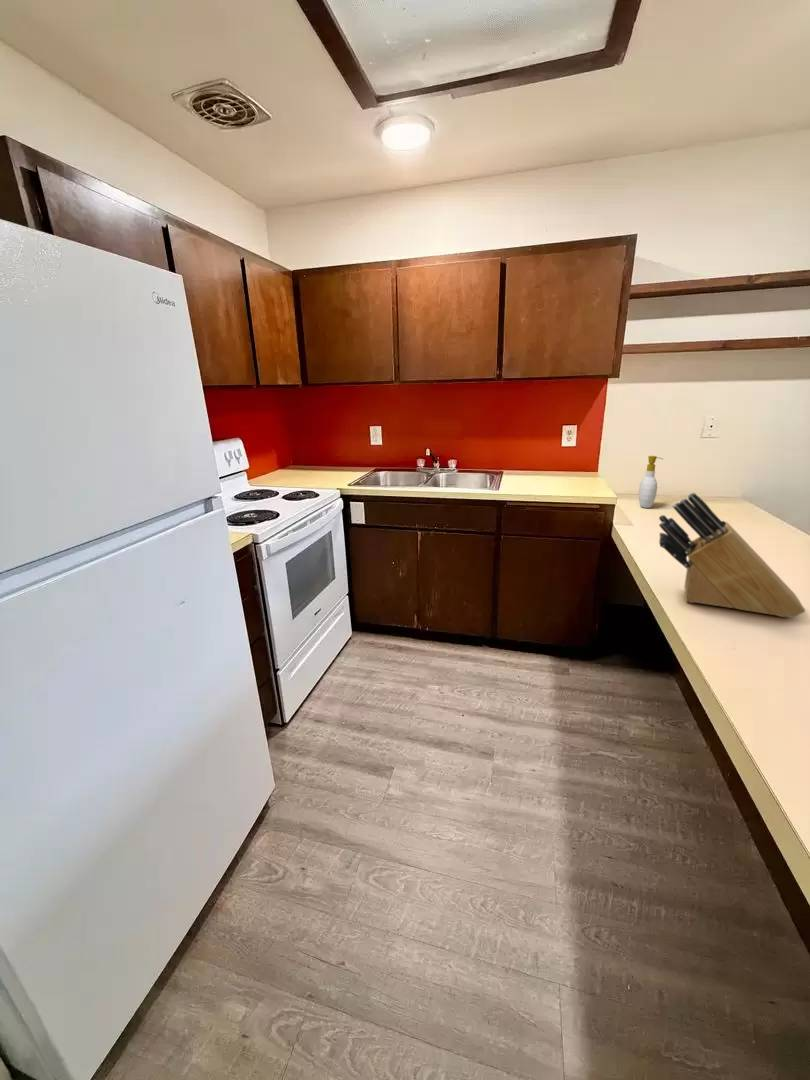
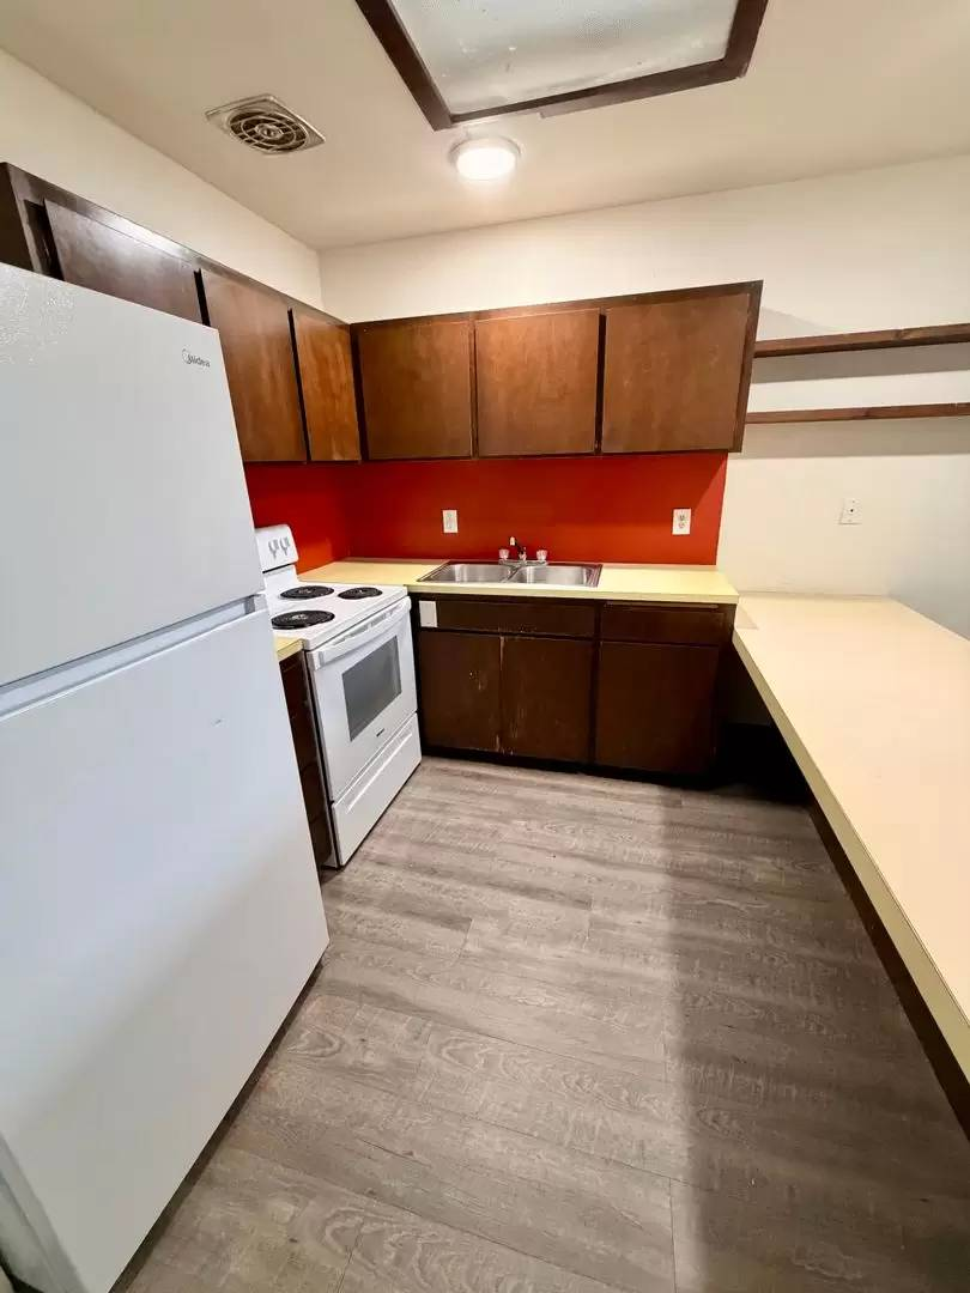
- soap bottle [638,455,663,509]
- knife block [658,492,806,619]
